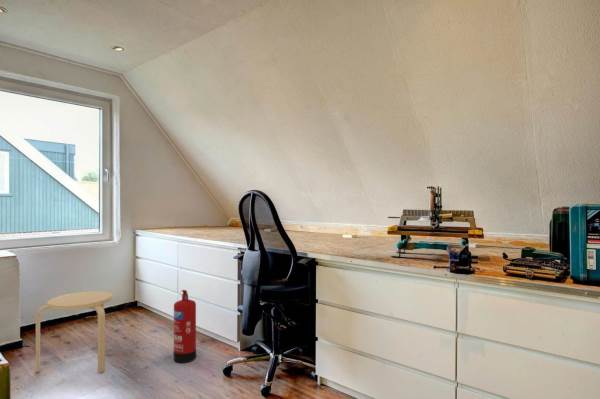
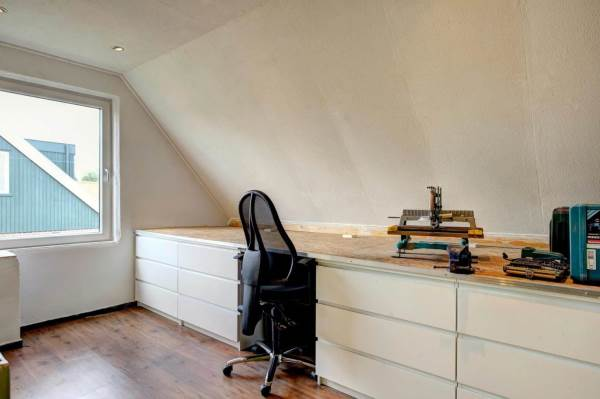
- stool [35,290,113,374]
- fire extinguisher [173,289,197,364]
